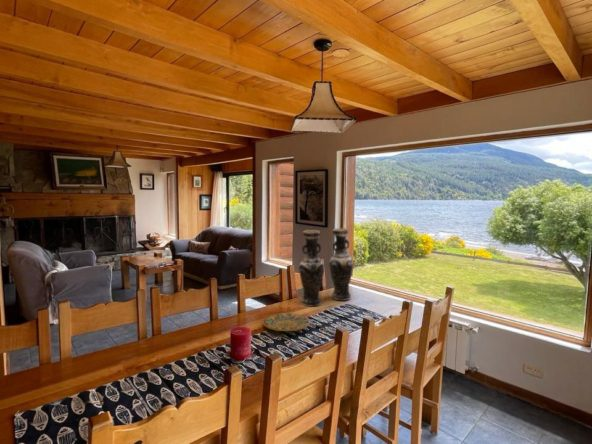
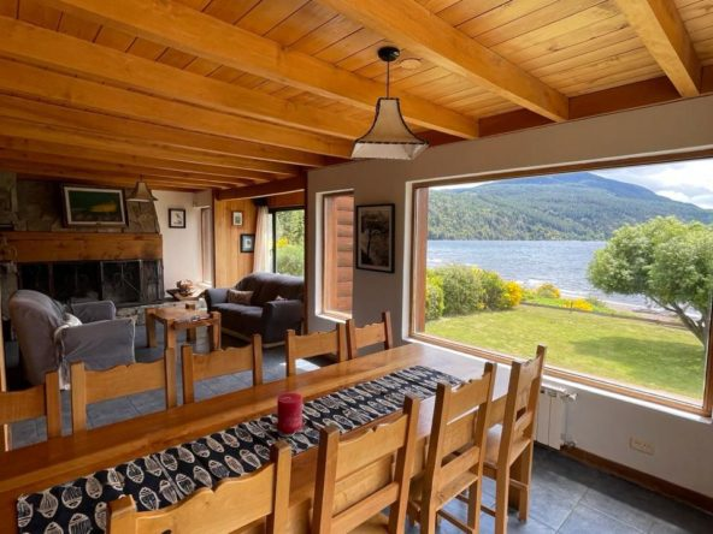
- plate [262,312,311,332]
- vase [298,227,354,307]
